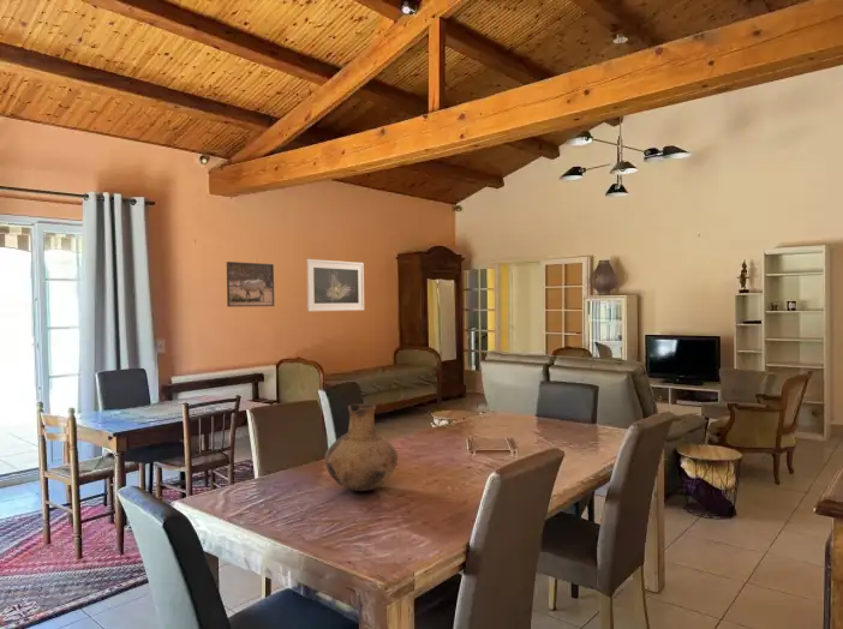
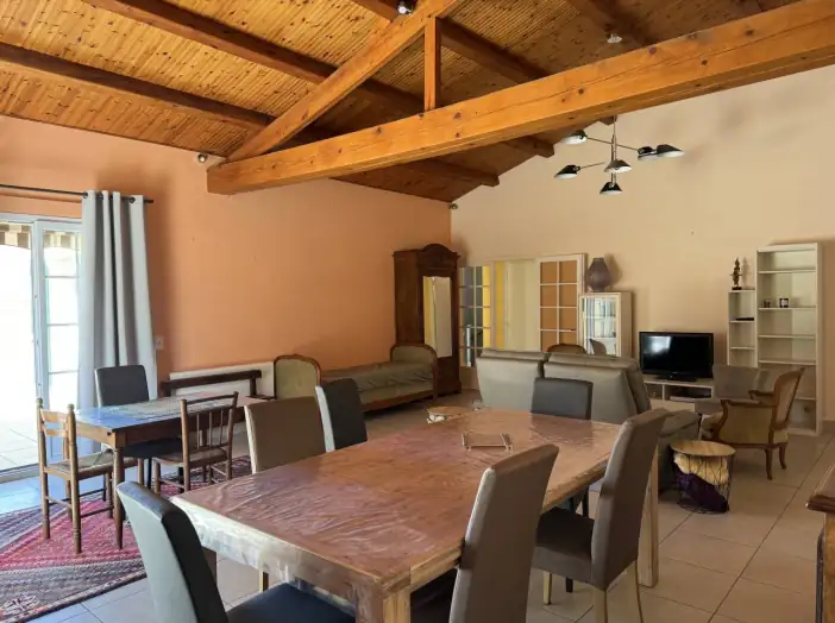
- vase [323,402,399,492]
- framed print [305,258,365,312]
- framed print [226,260,275,308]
